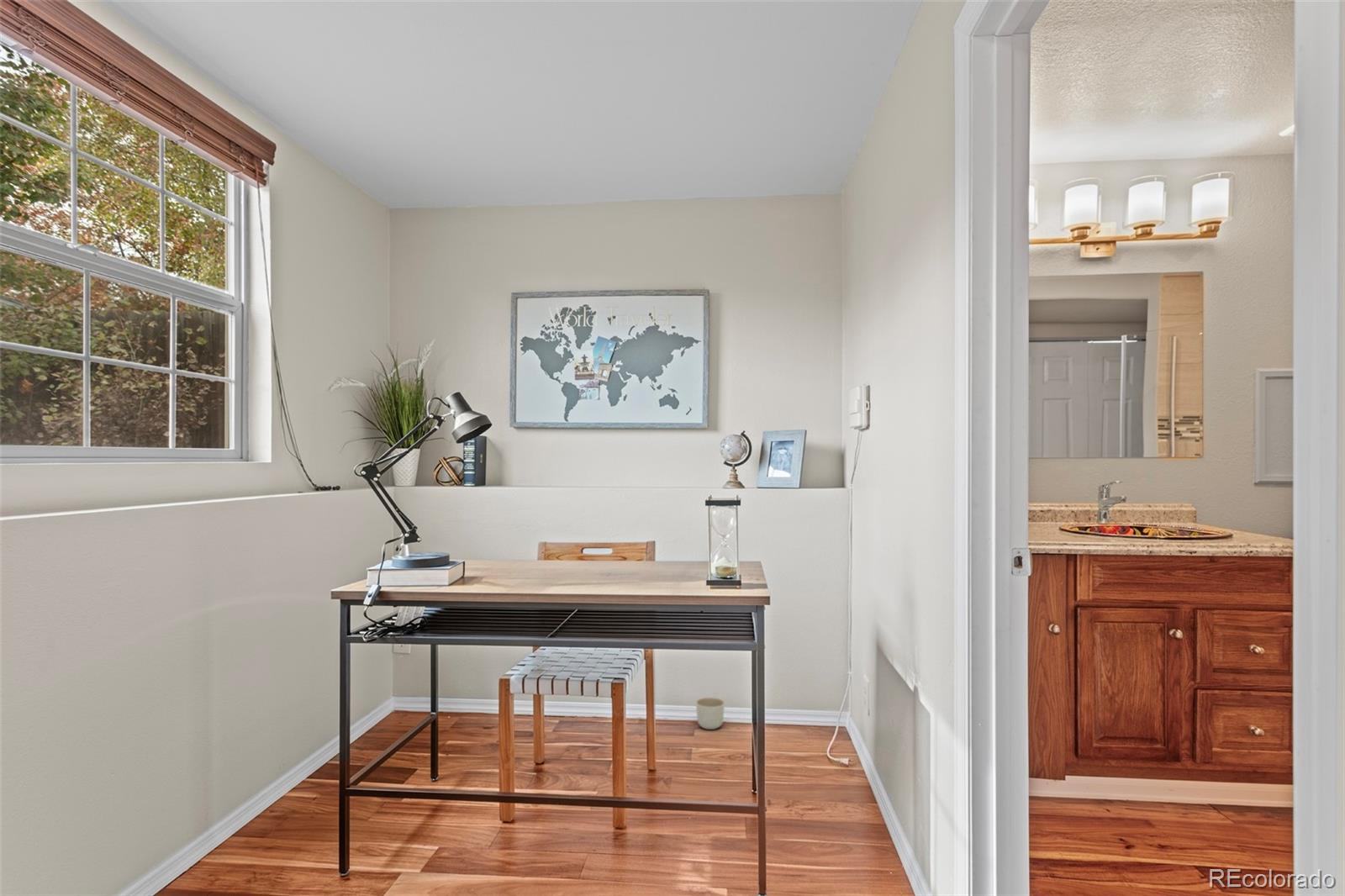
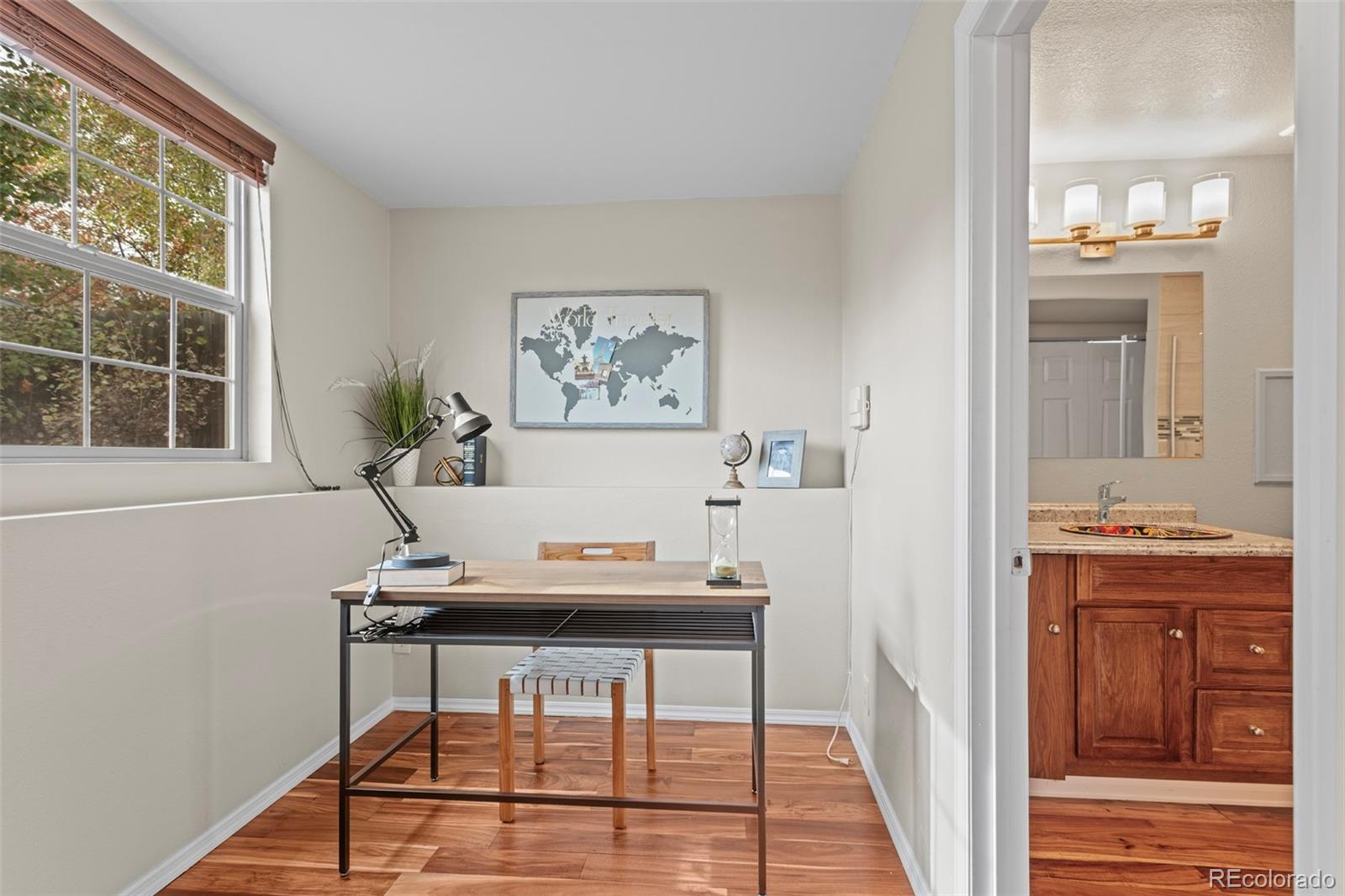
- planter [695,697,725,730]
